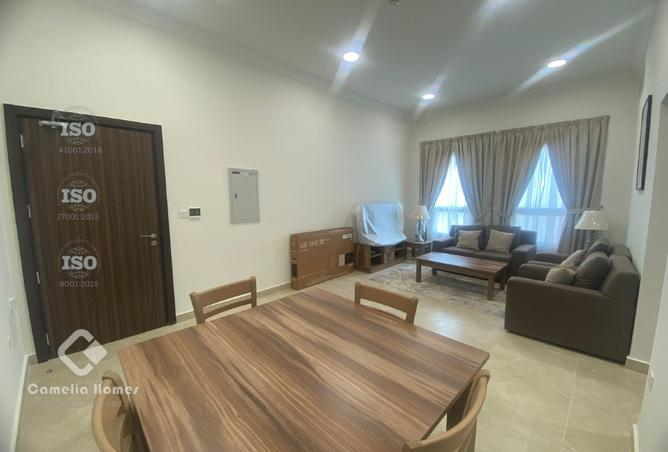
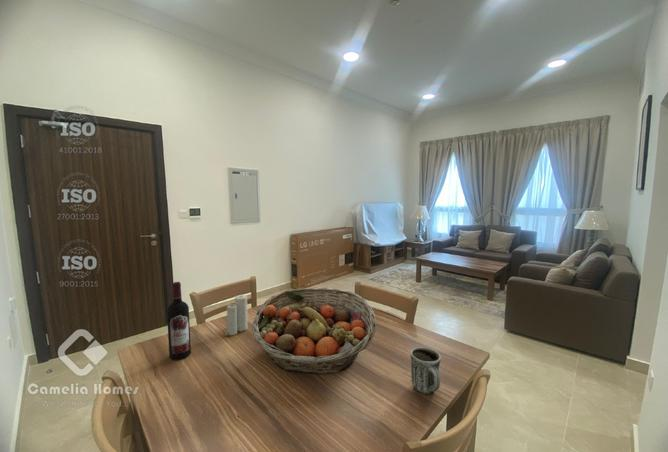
+ fruit basket [251,287,377,375]
+ mug [410,346,442,395]
+ candle [224,294,248,337]
+ wine bottle [166,281,192,361]
